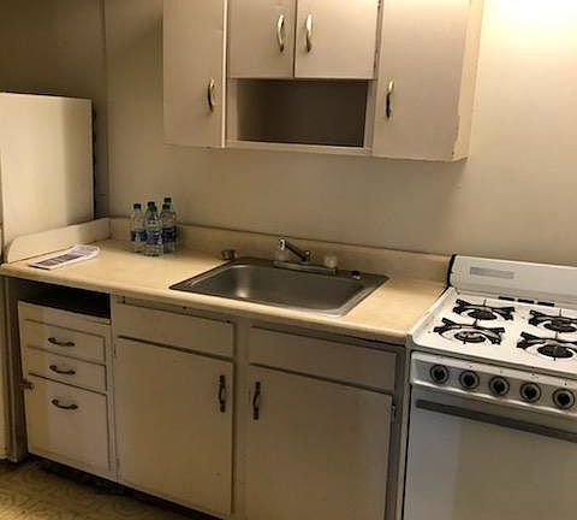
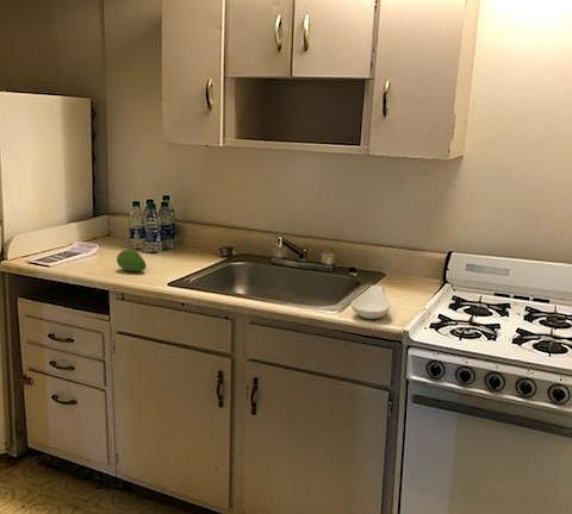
+ fruit [116,249,148,272]
+ spoon rest [349,284,391,320]
